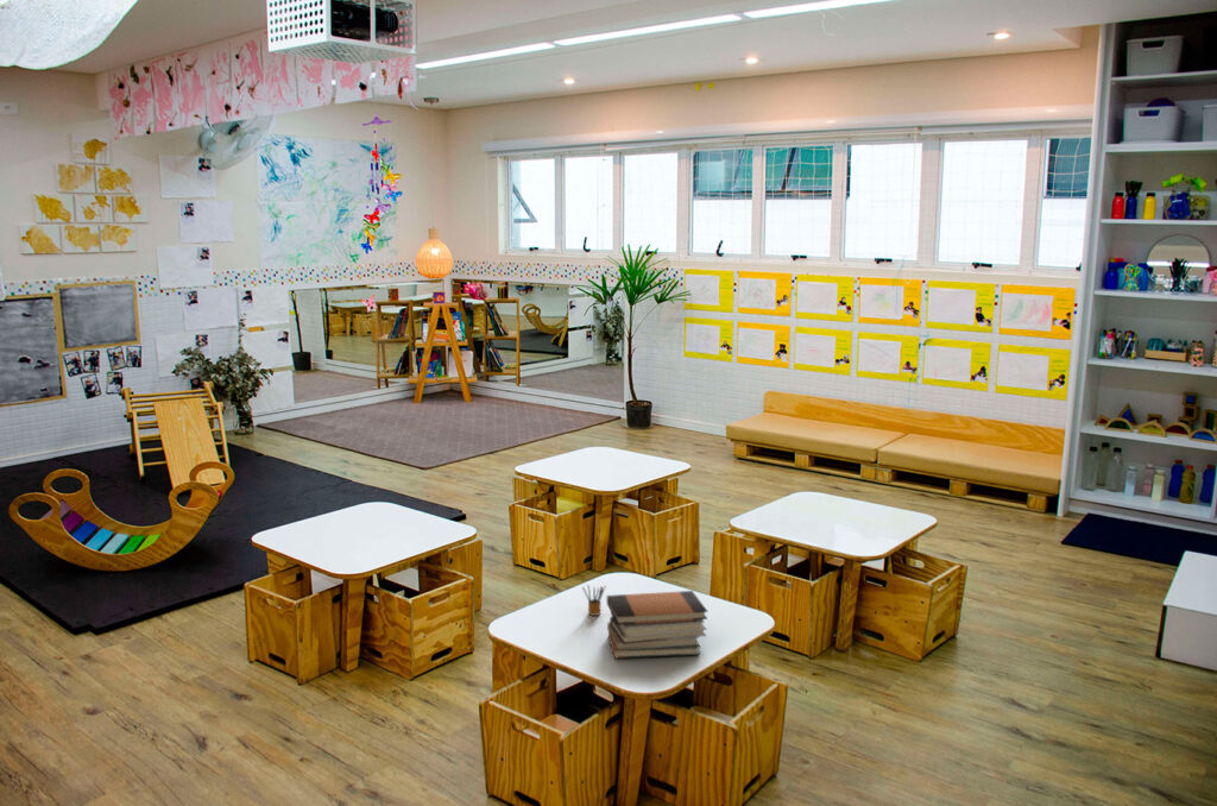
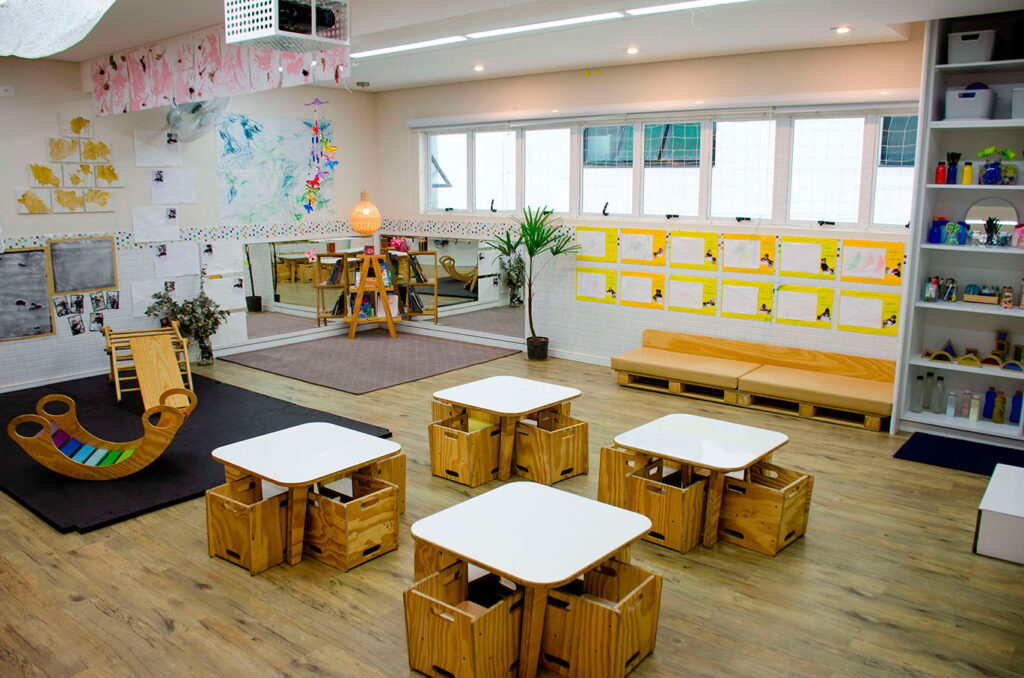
- book stack [606,590,708,659]
- pencil box [581,584,607,617]
